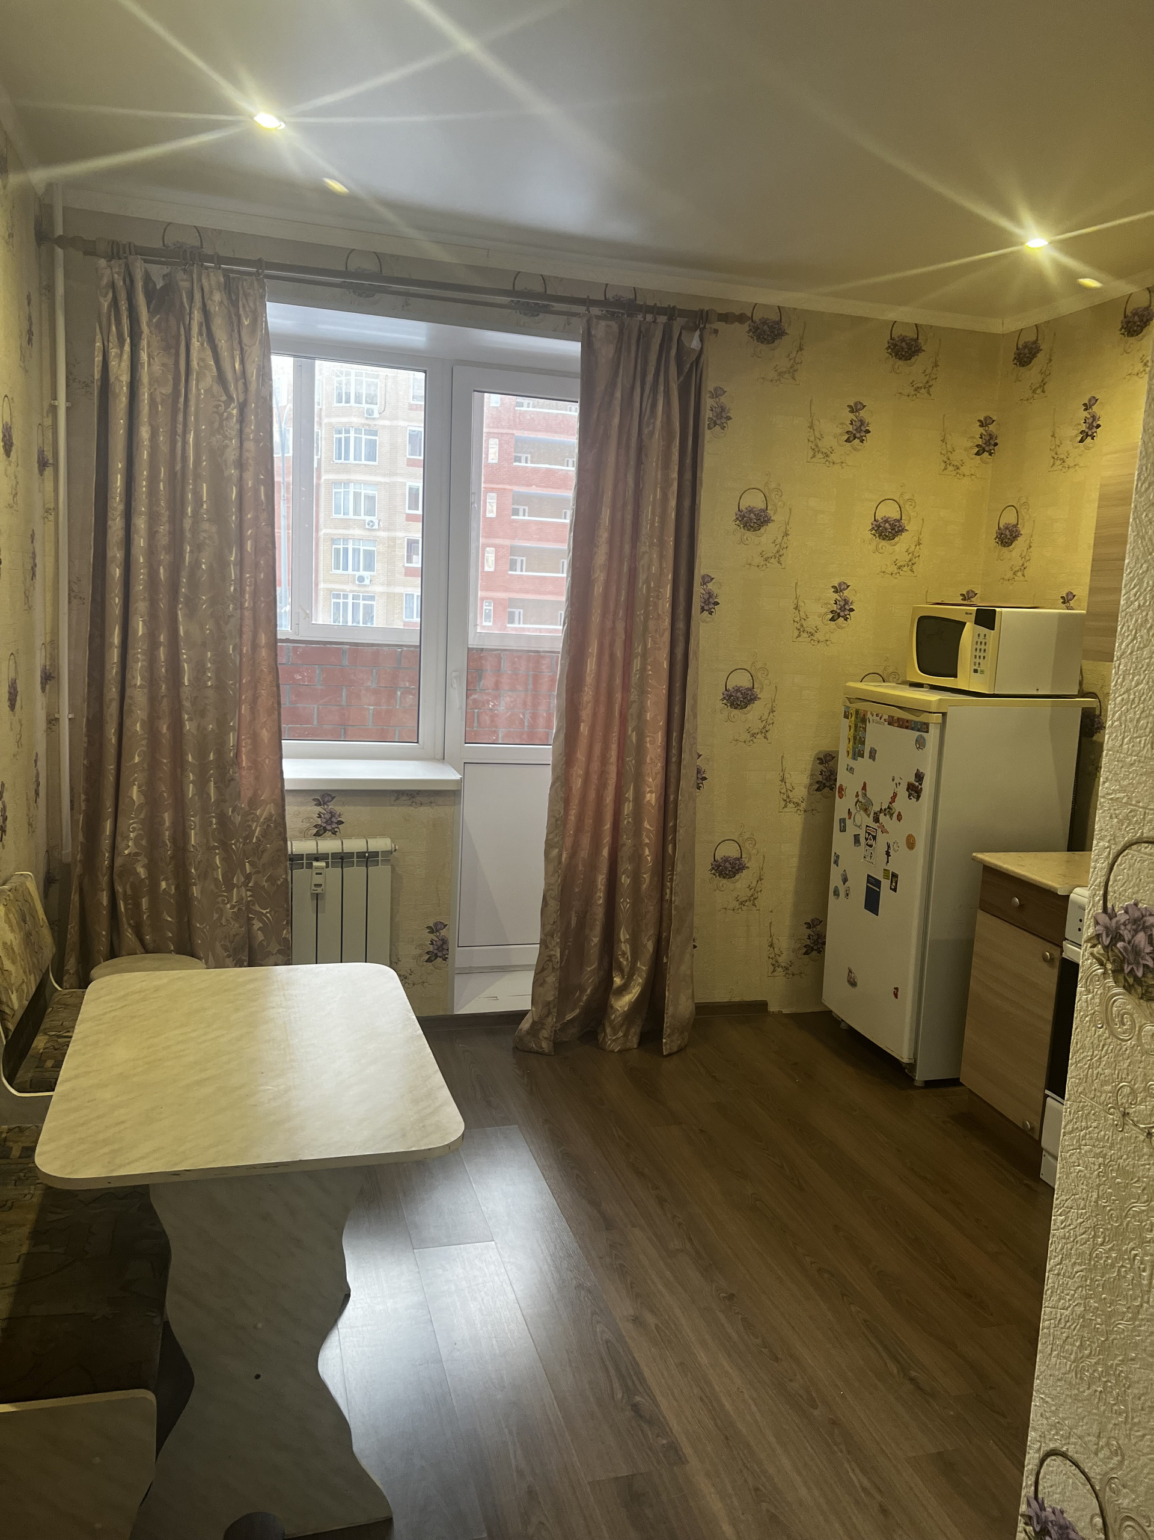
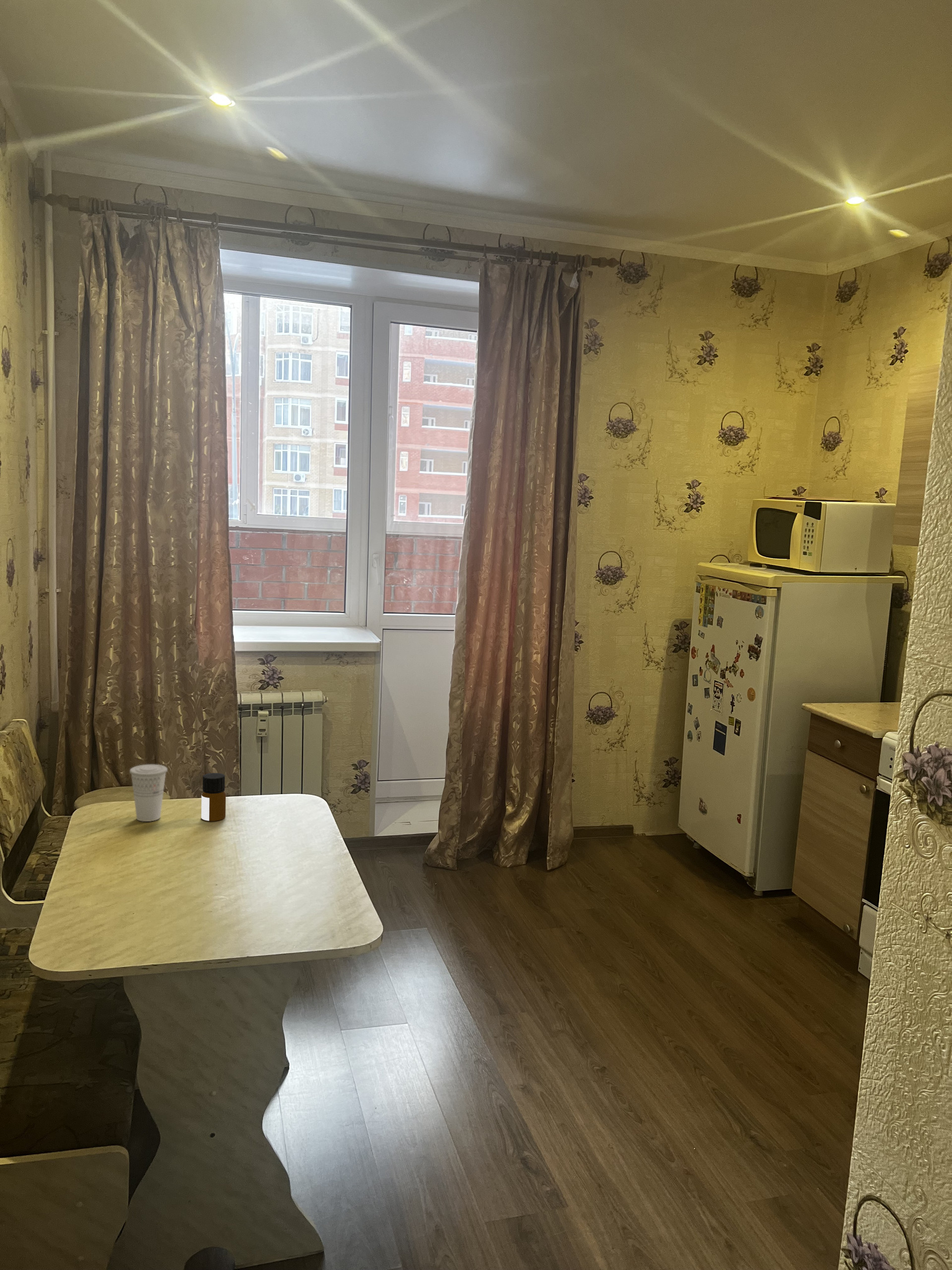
+ cup [129,764,168,822]
+ bottle [201,772,226,822]
